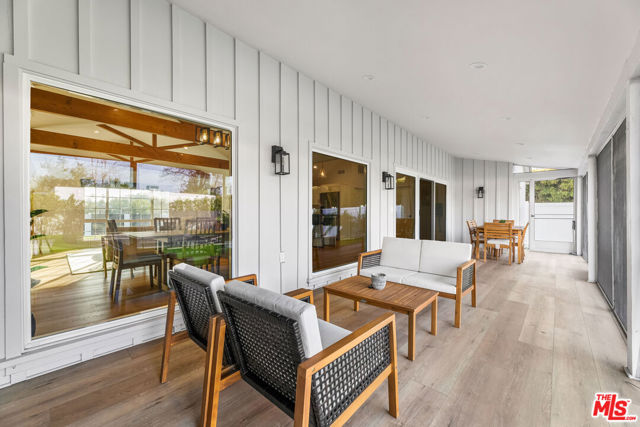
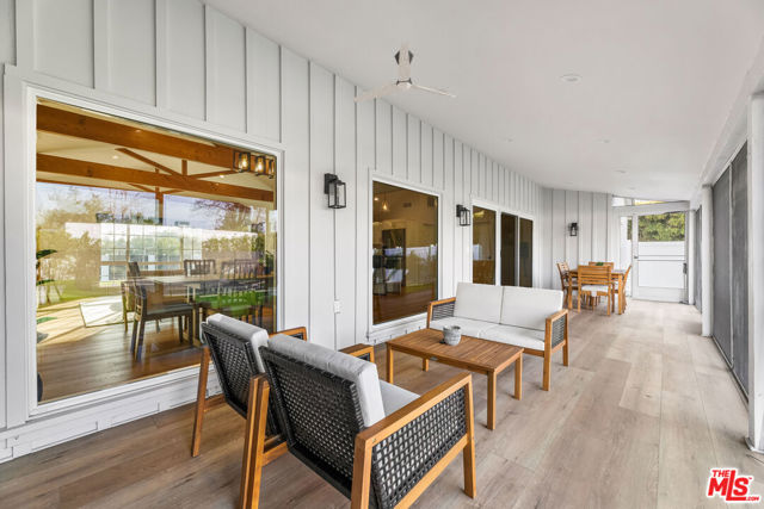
+ ceiling fan [352,41,457,104]
